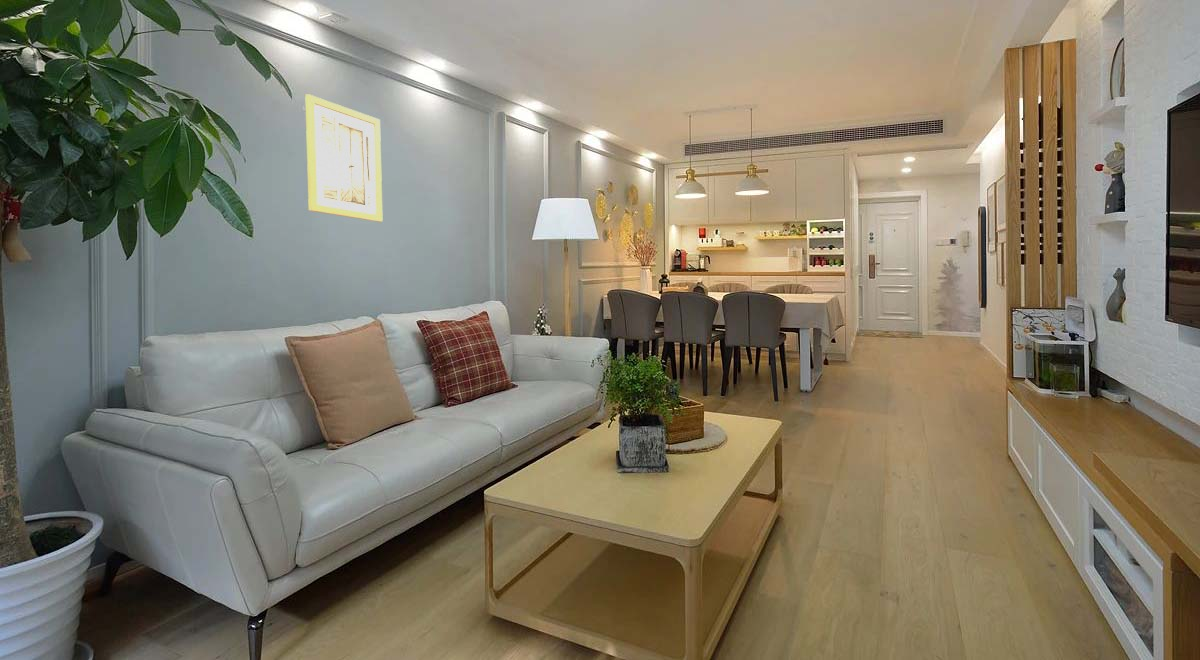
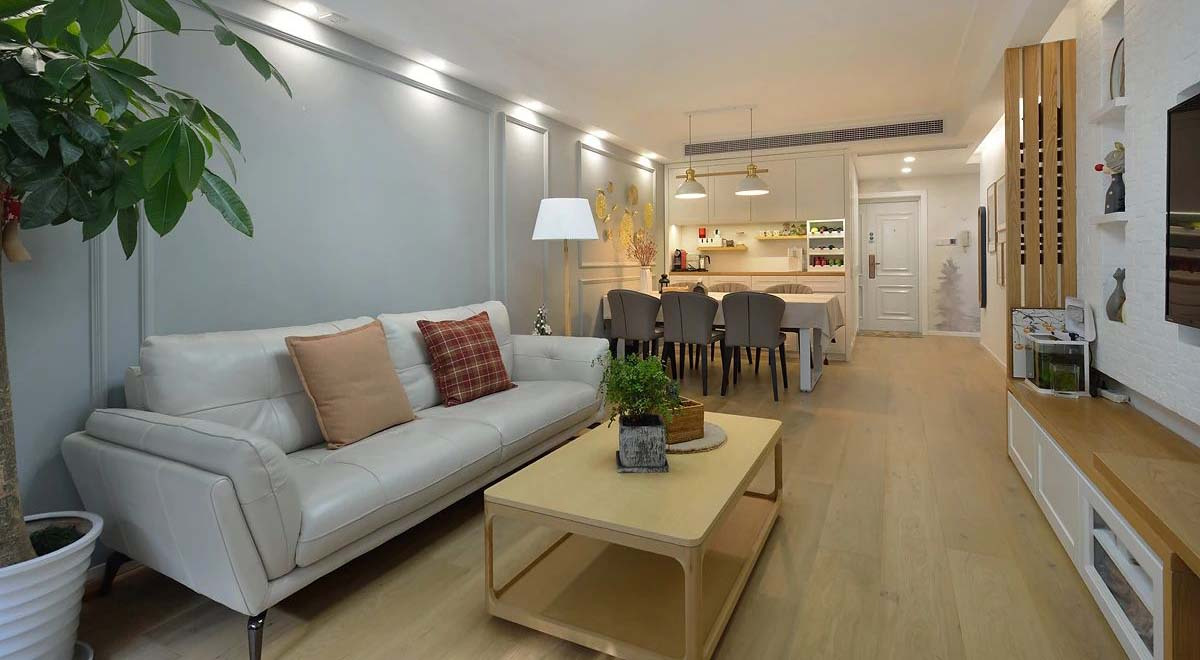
- wall art [304,93,384,223]
